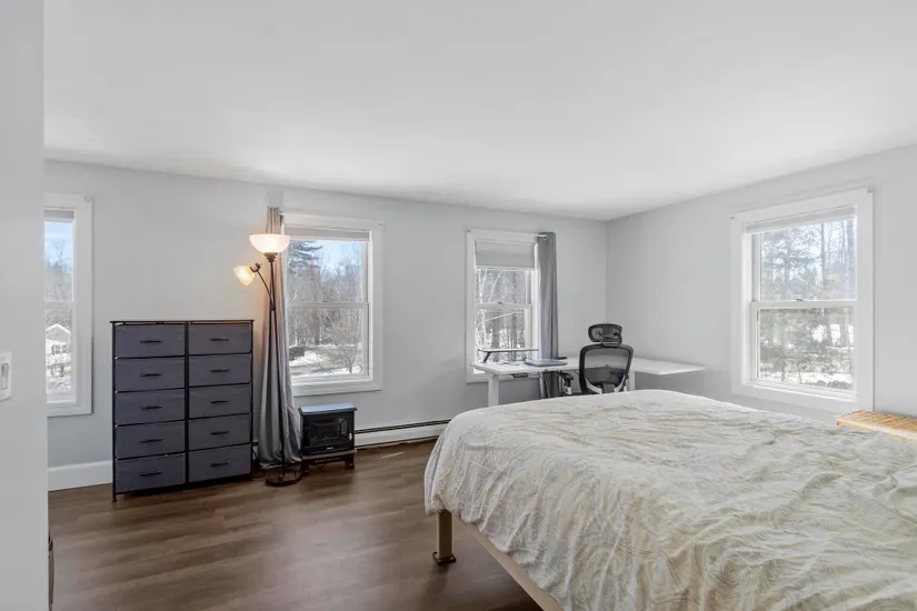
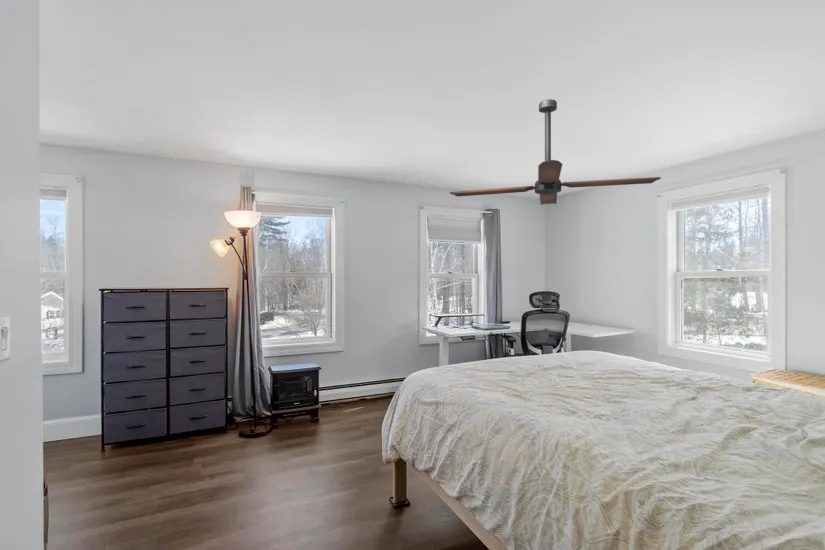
+ ceiling fan [449,98,662,206]
